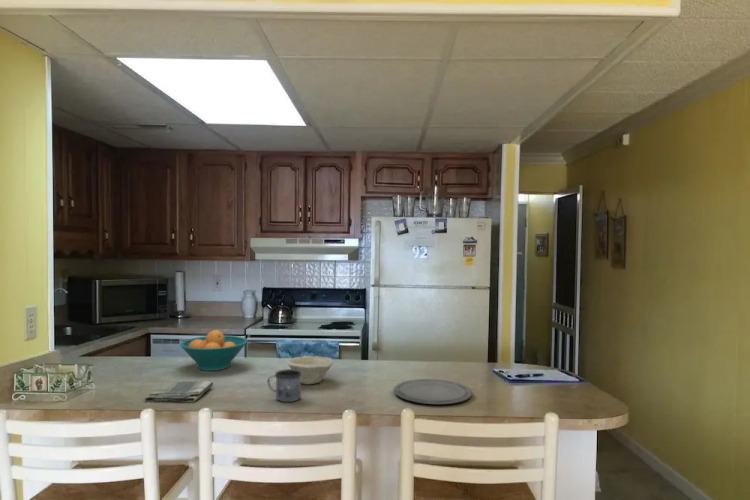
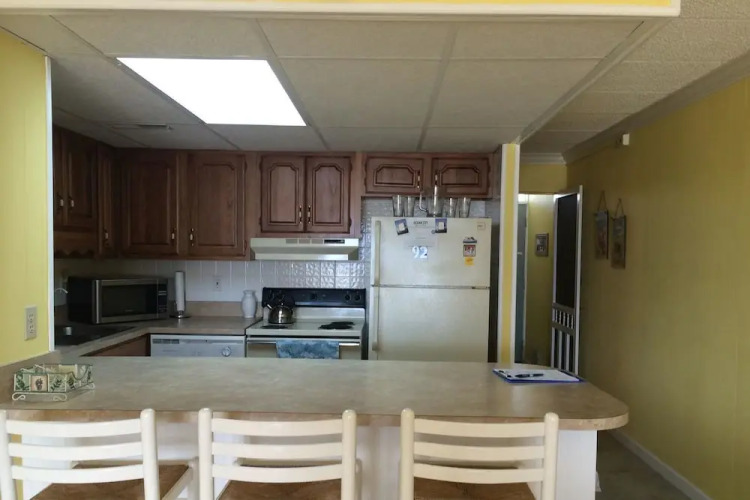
- fruit bowl [179,329,249,372]
- mug [267,368,302,403]
- bowl [286,355,334,385]
- plate [393,378,473,405]
- dish towel [144,380,214,403]
